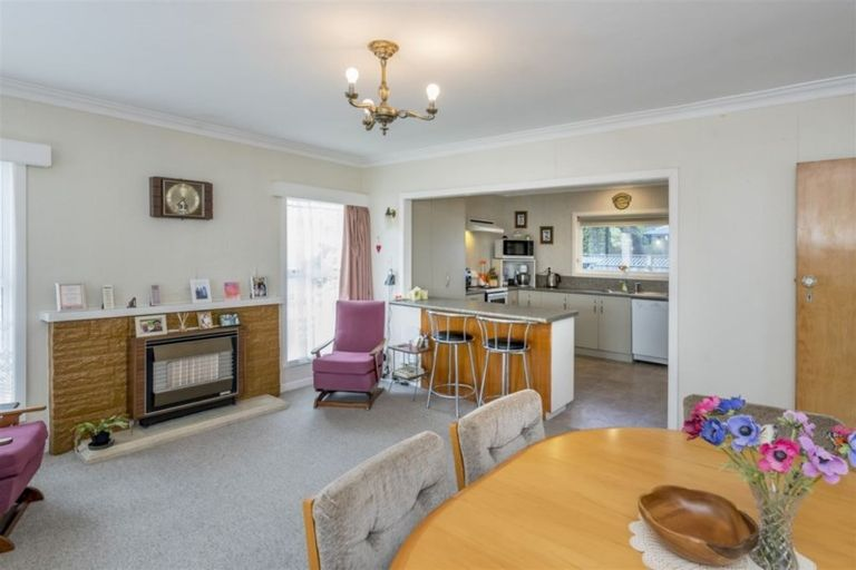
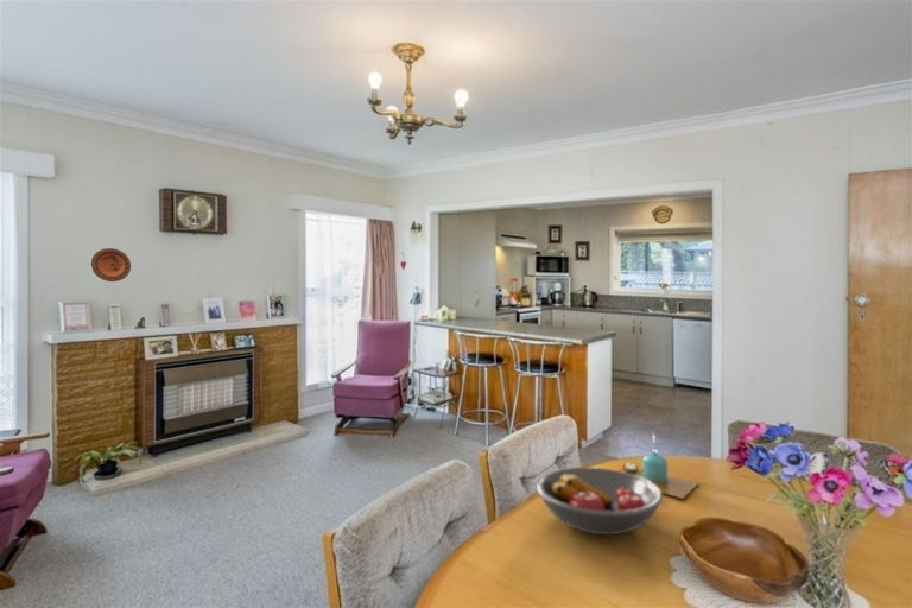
+ decorative plate [90,247,132,283]
+ candle [621,432,699,500]
+ fruit bowl [536,467,664,536]
